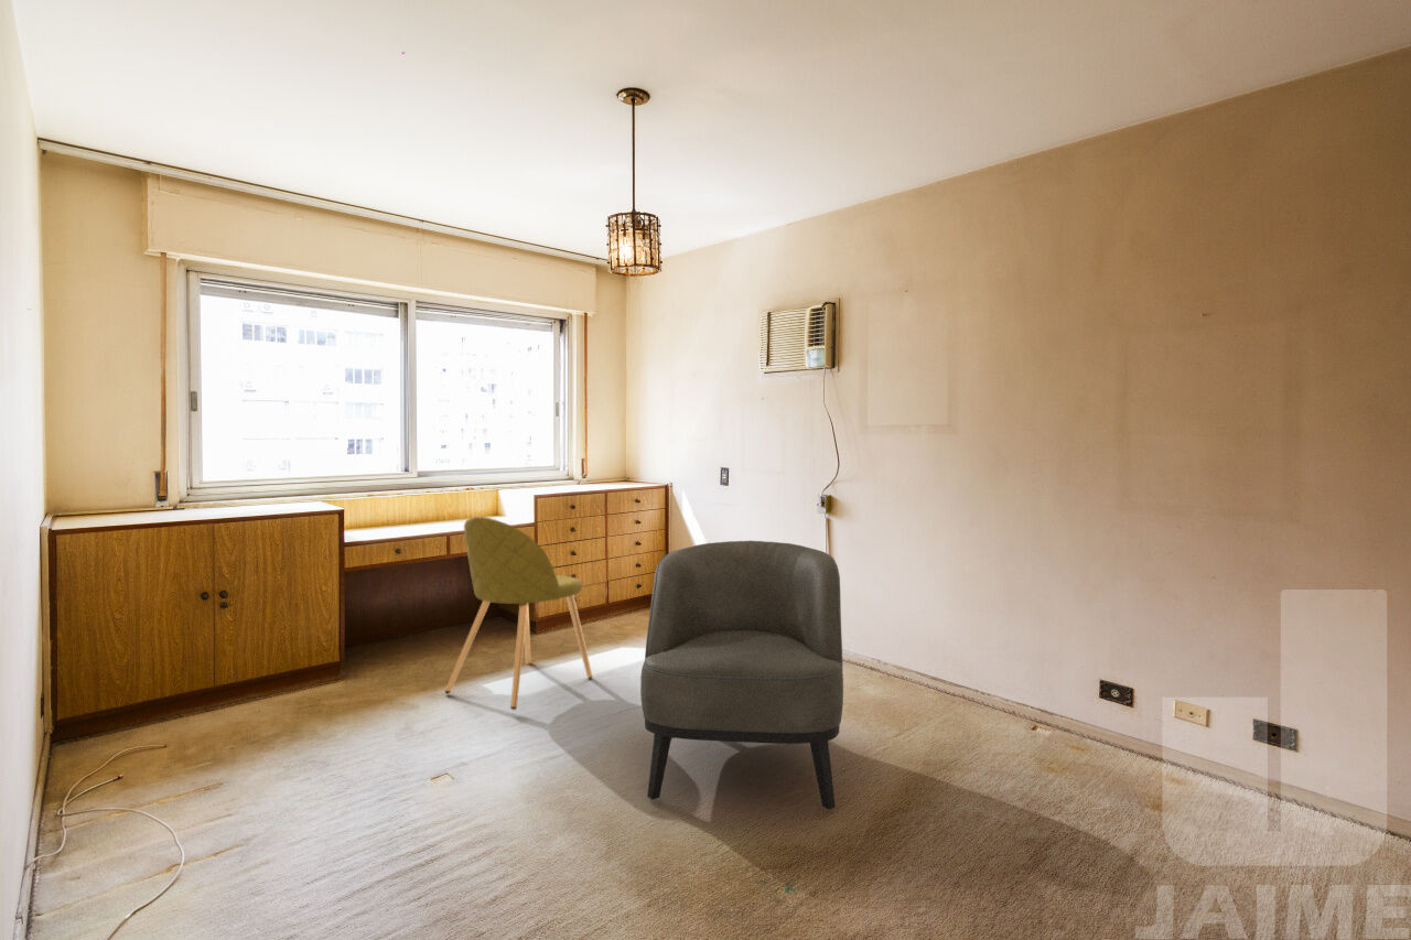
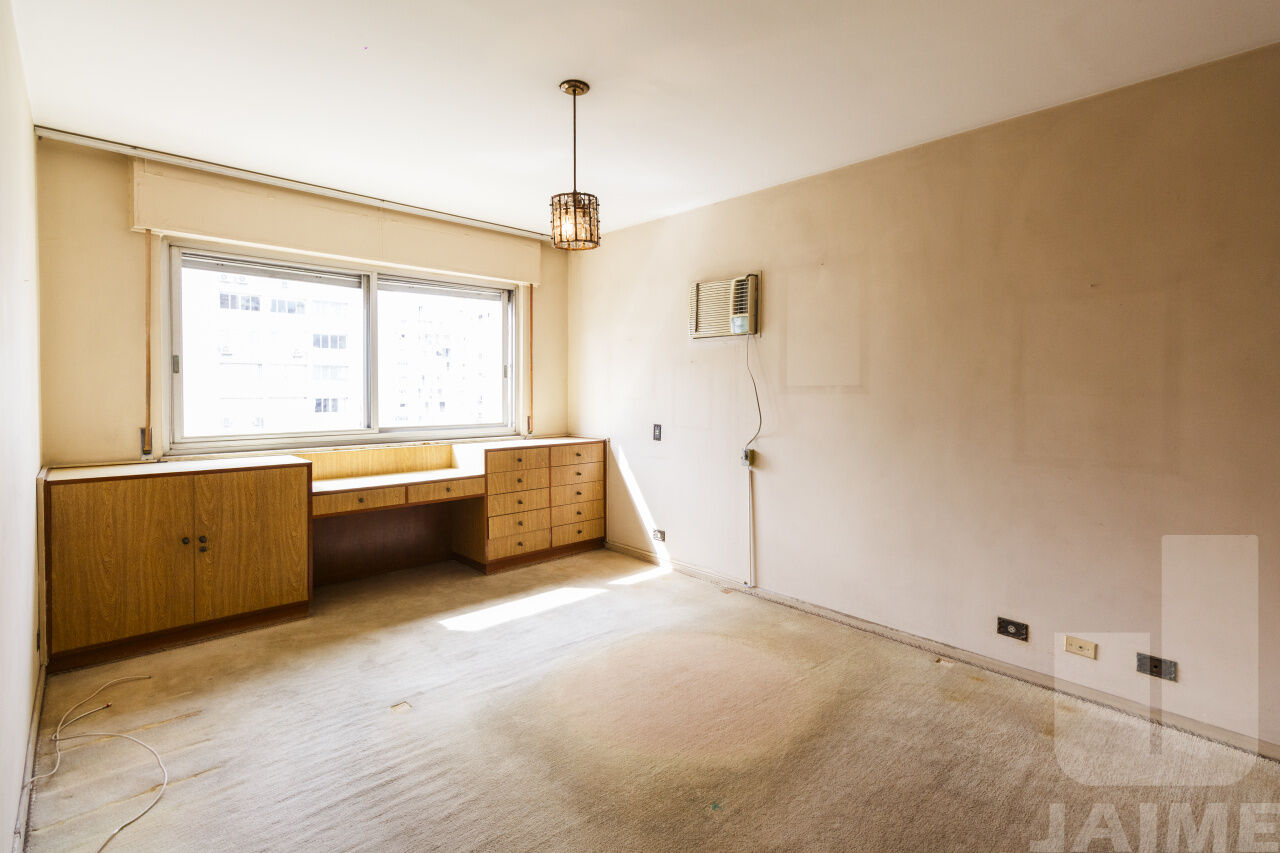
- armchair [639,540,844,811]
- chair [444,516,594,711]
